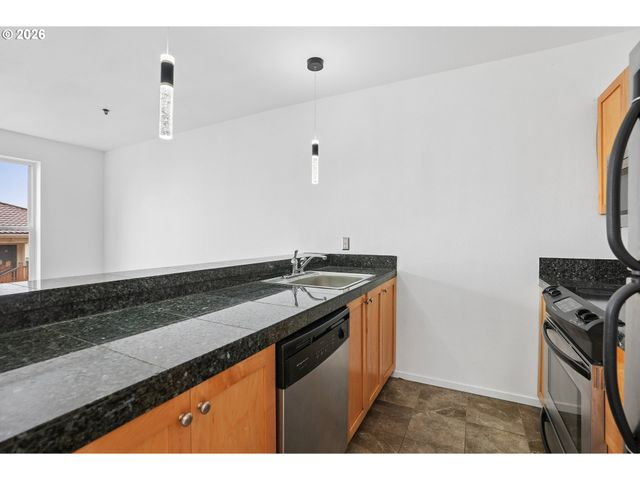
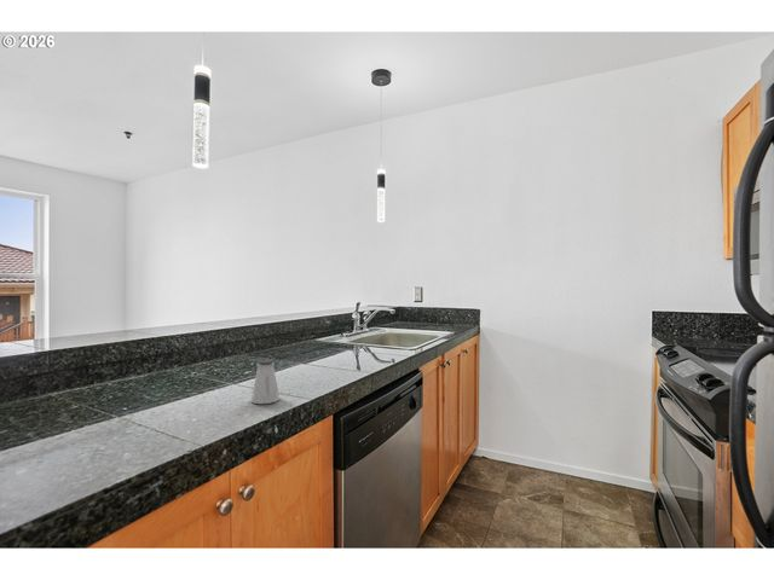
+ saltshaker [249,359,281,405]
